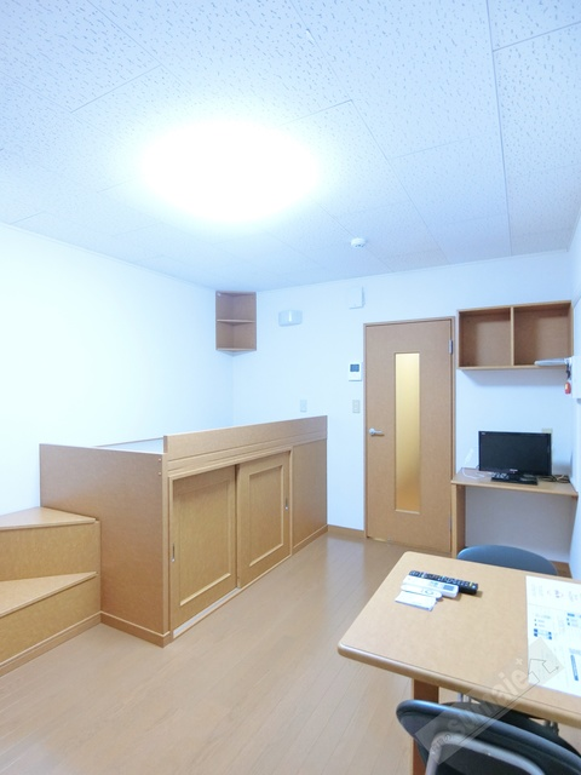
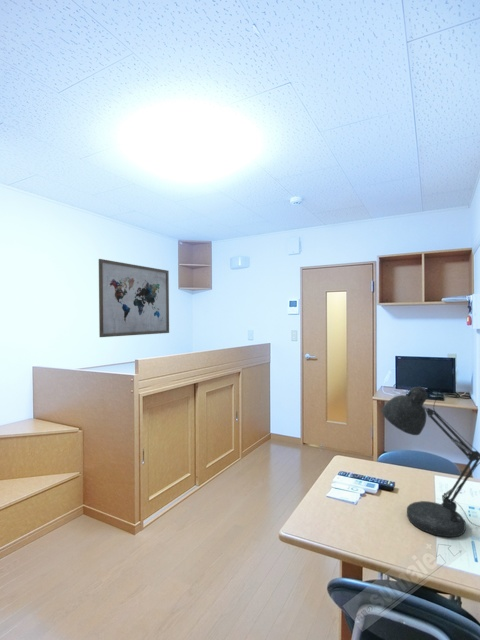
+ wall art [98,258,170,338]
+ desk lamp [381,385,480,538]
